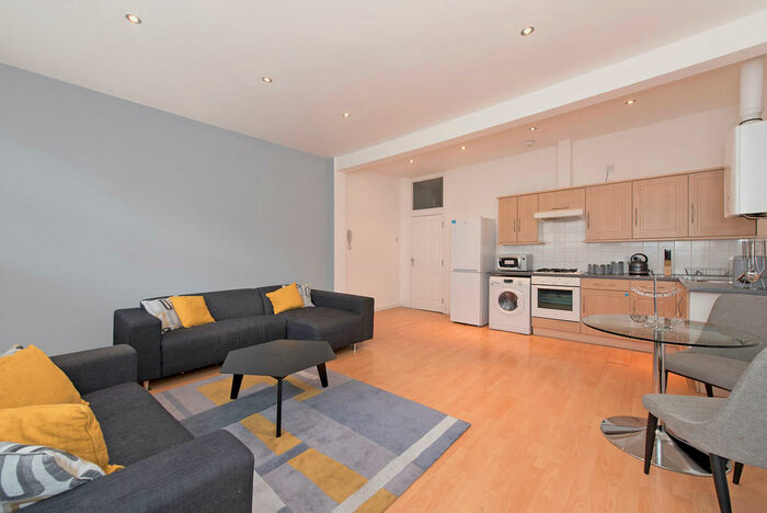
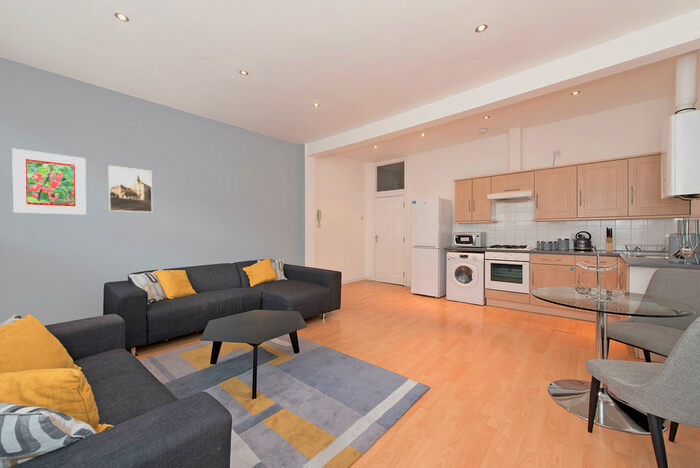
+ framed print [108,164,153,213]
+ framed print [11,148,87,216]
